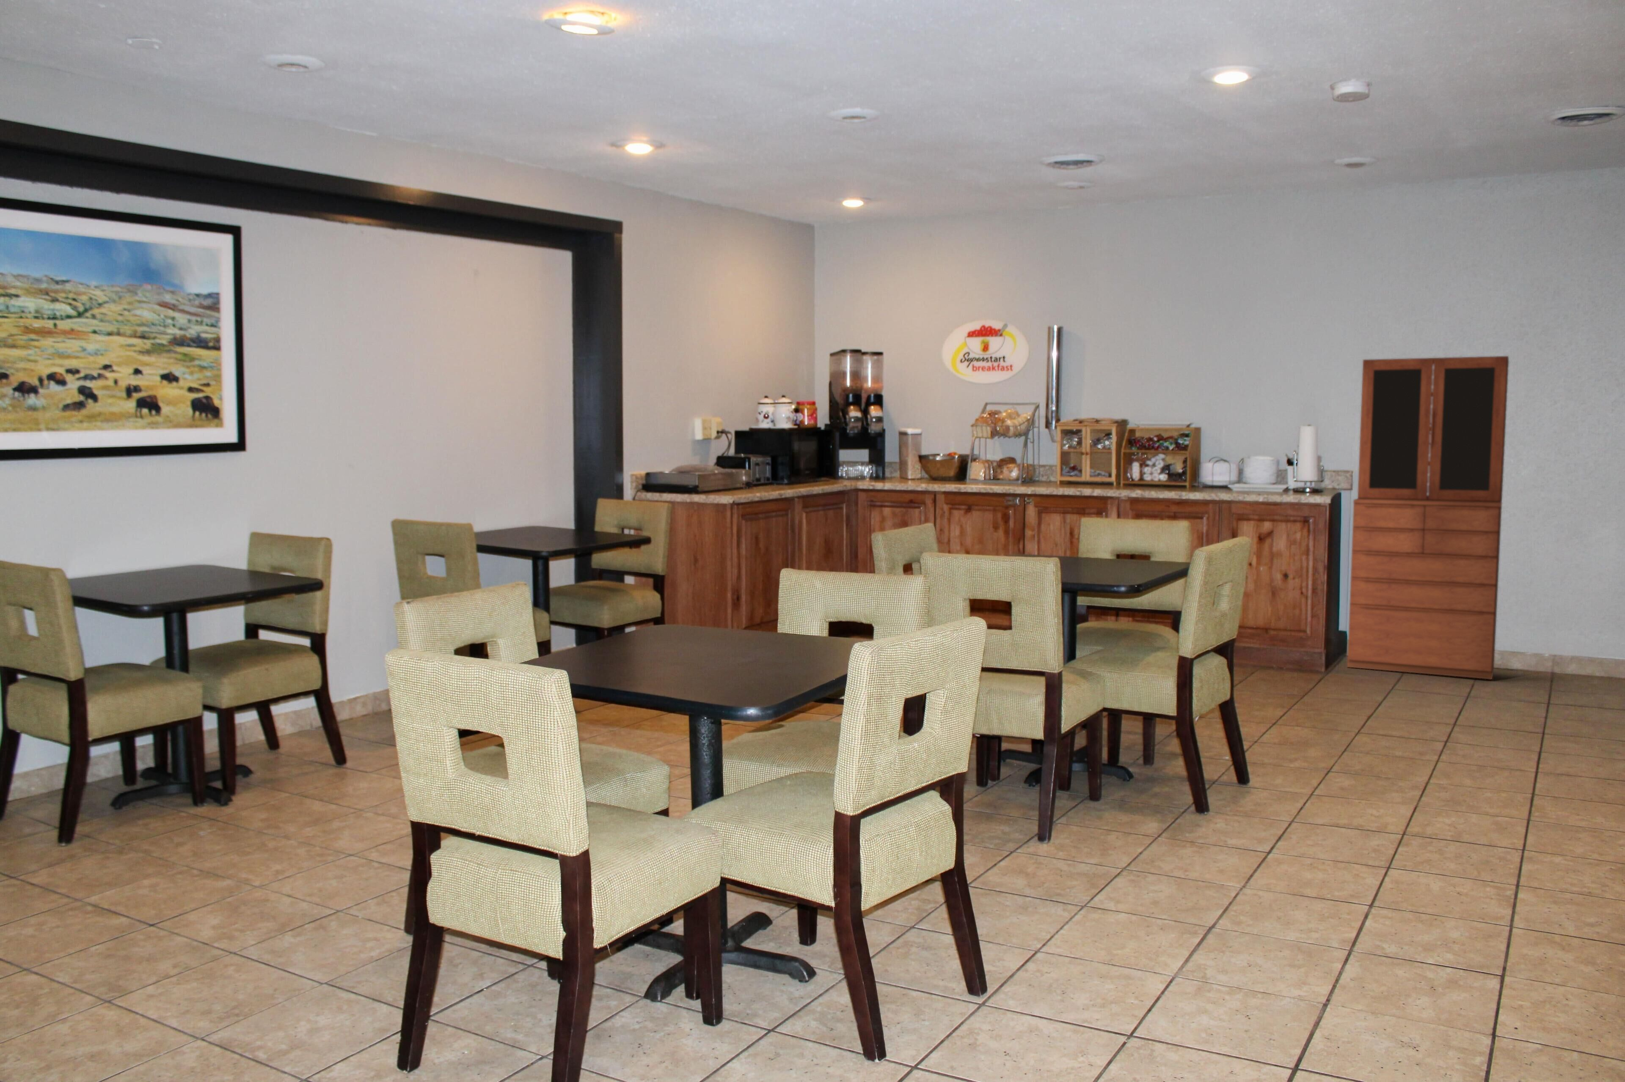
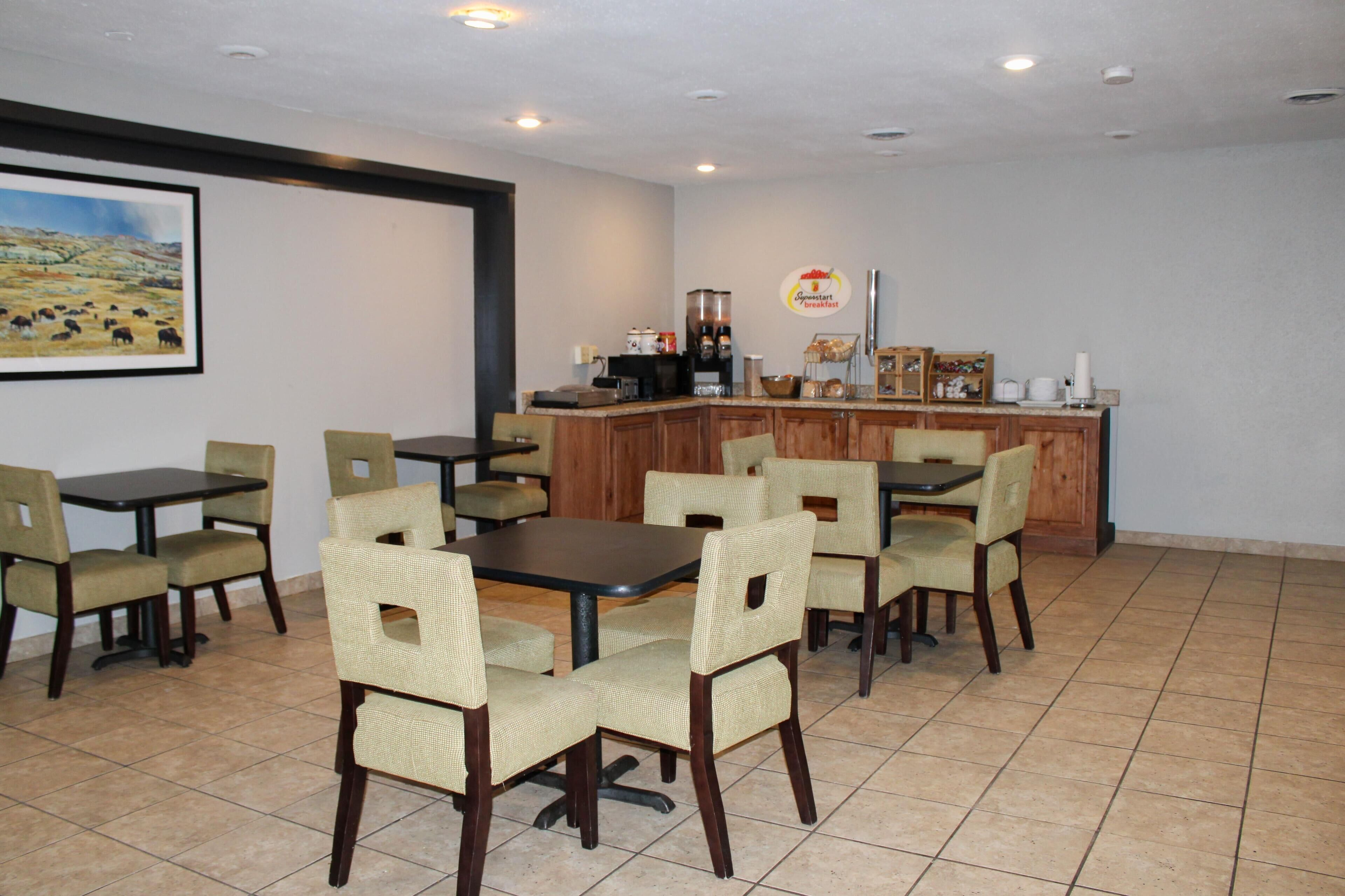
- cabinet [1347,355,1509,680]
